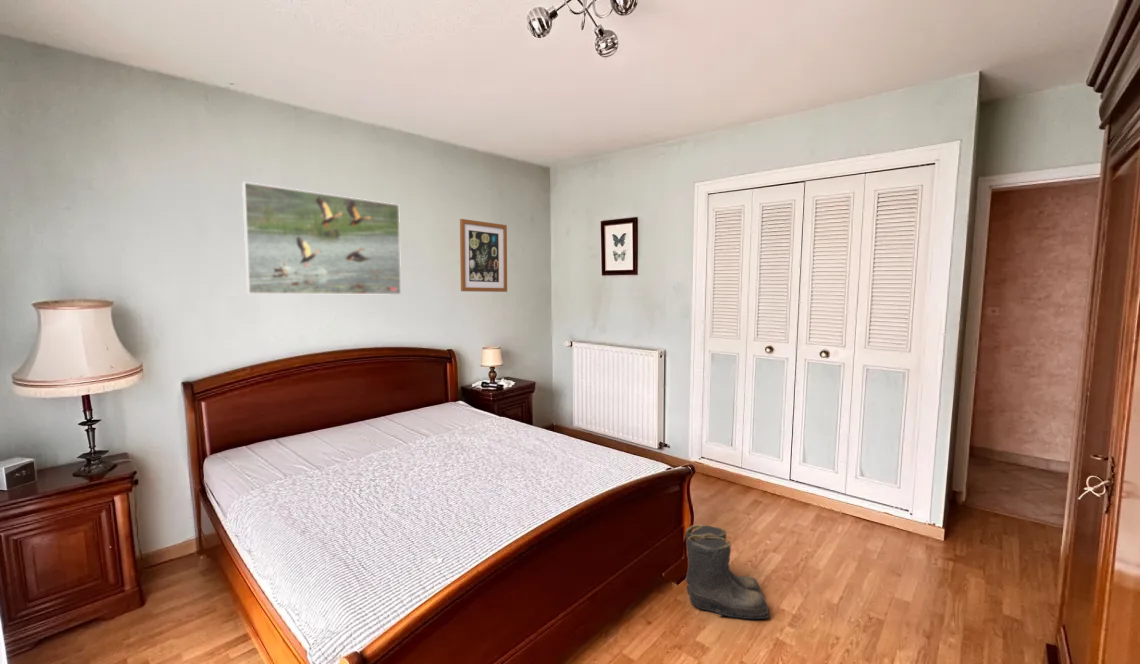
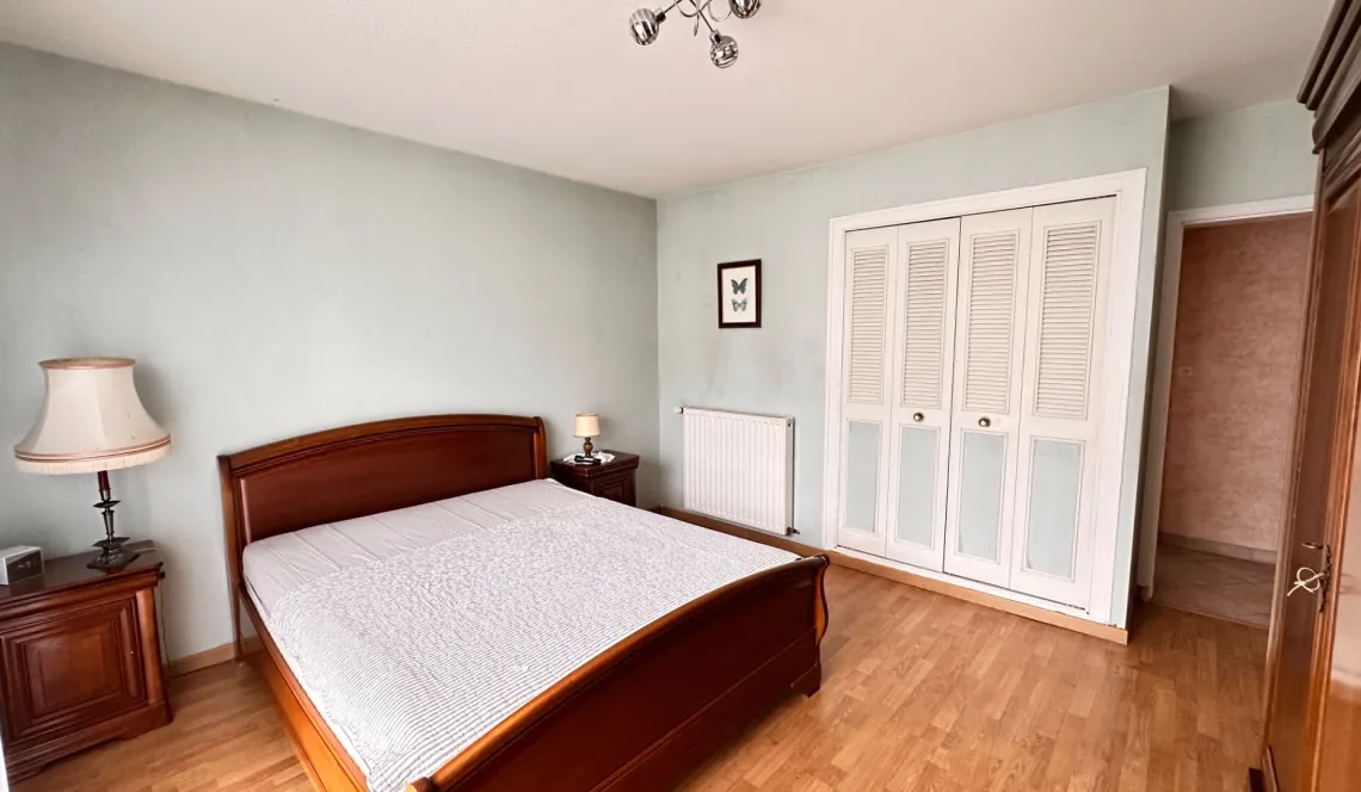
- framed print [241,181,402,296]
- wall art [459,218,508,293]
- boots [685,523,771,620]
